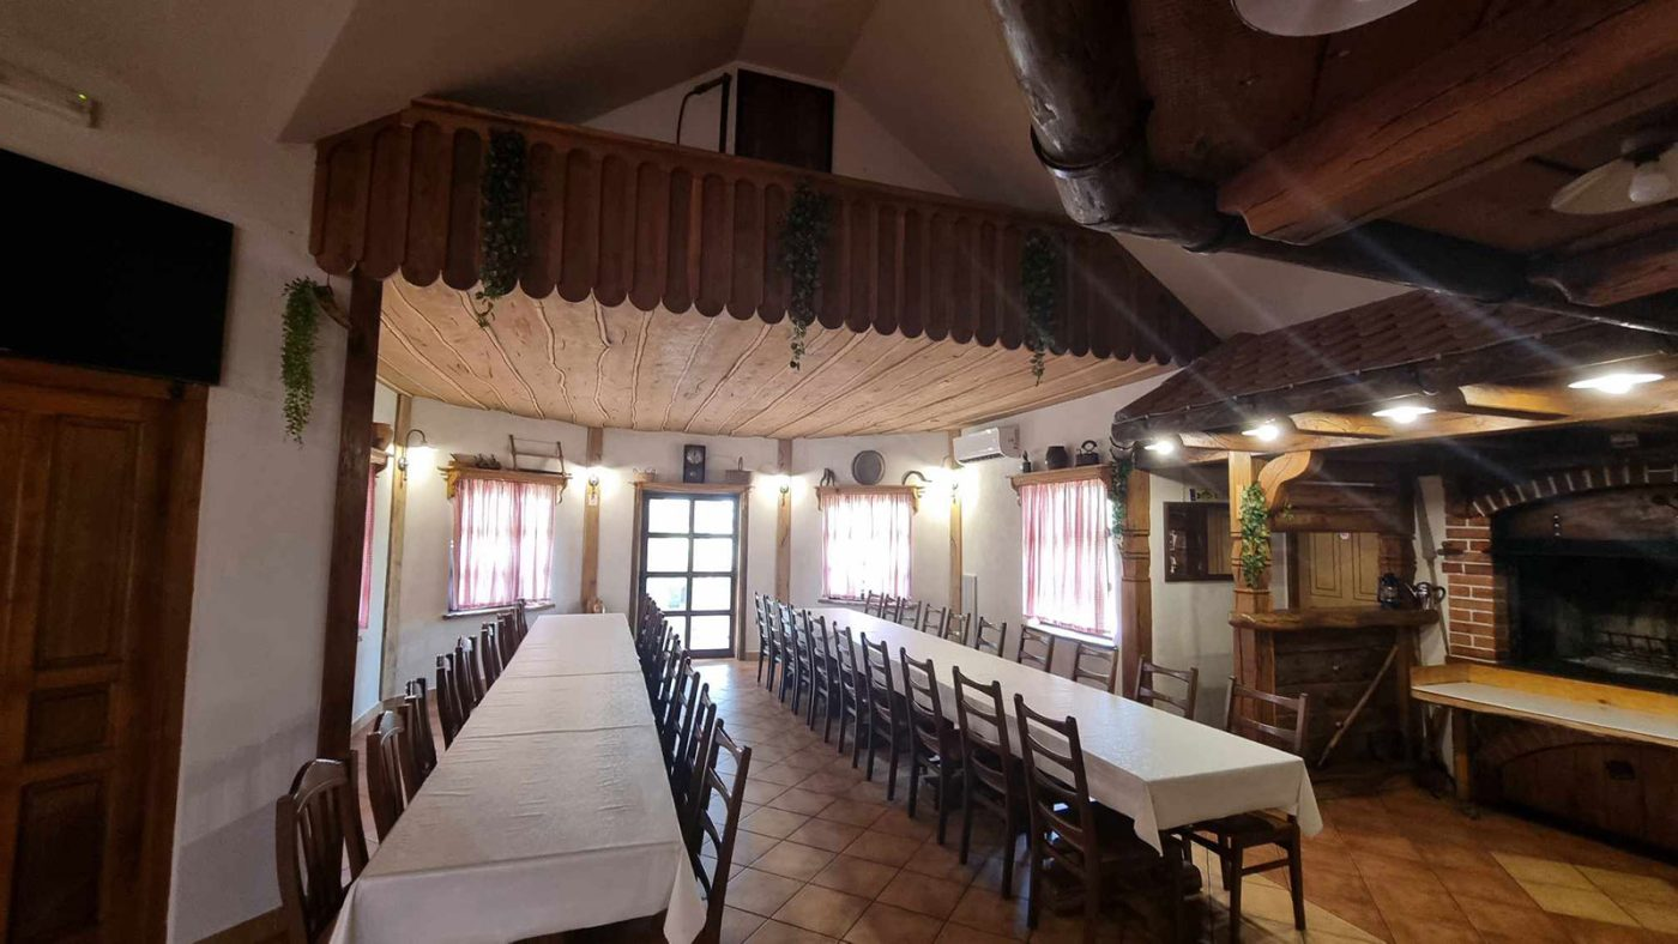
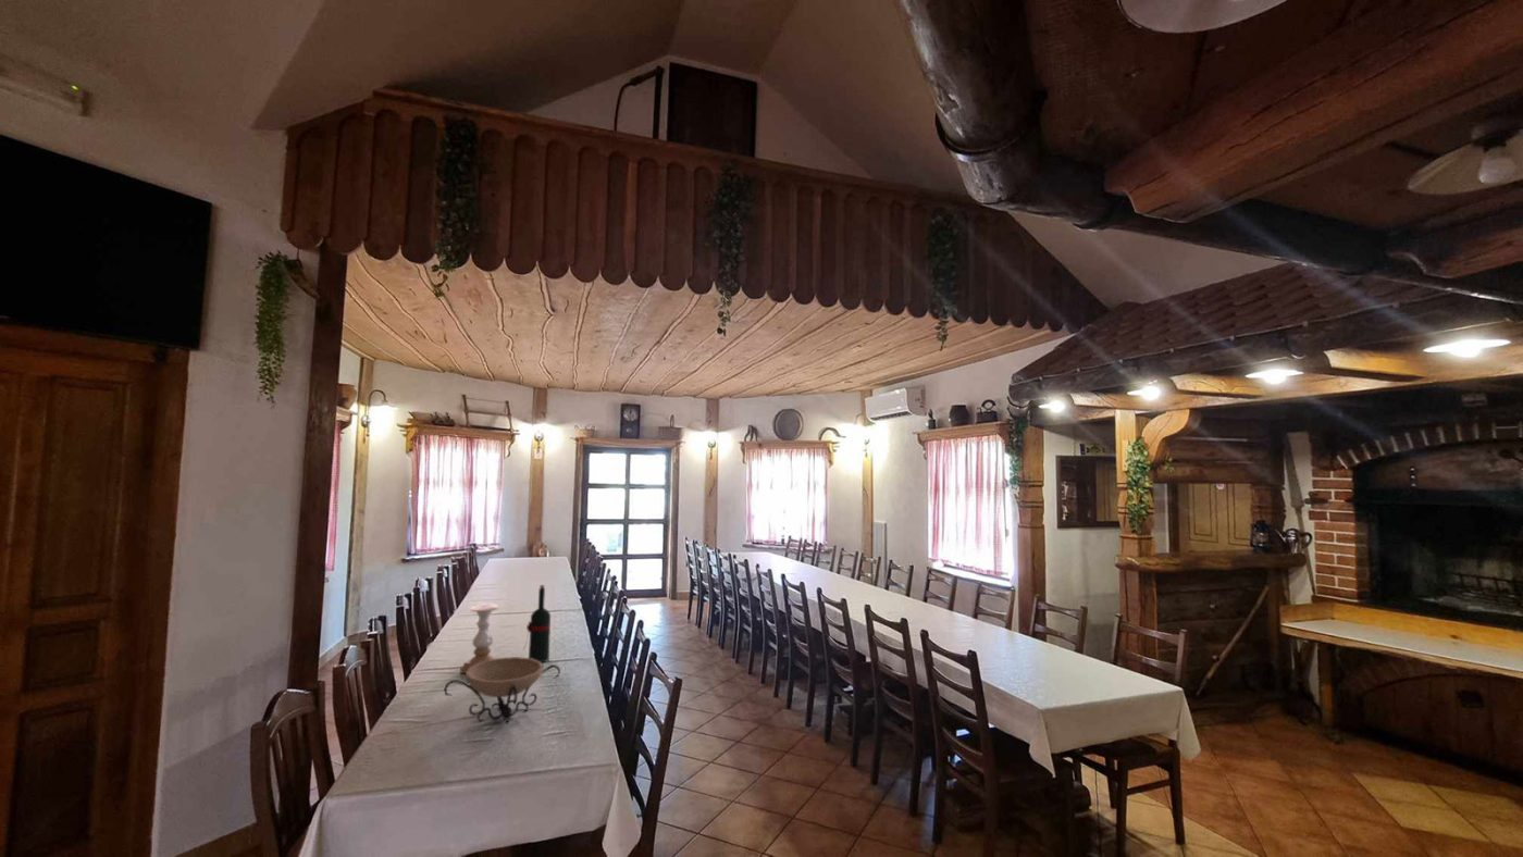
+ candle holder [459,603,499,674]
+ decorative bowl [443,656,561,725]
+ wine bottle [522,584,552,663]
